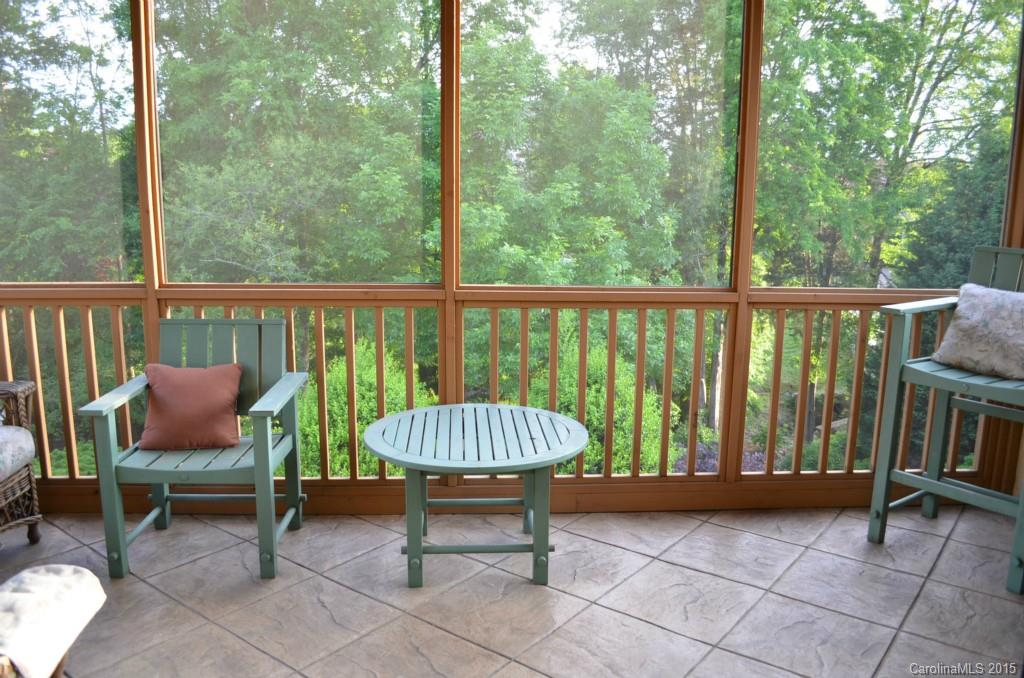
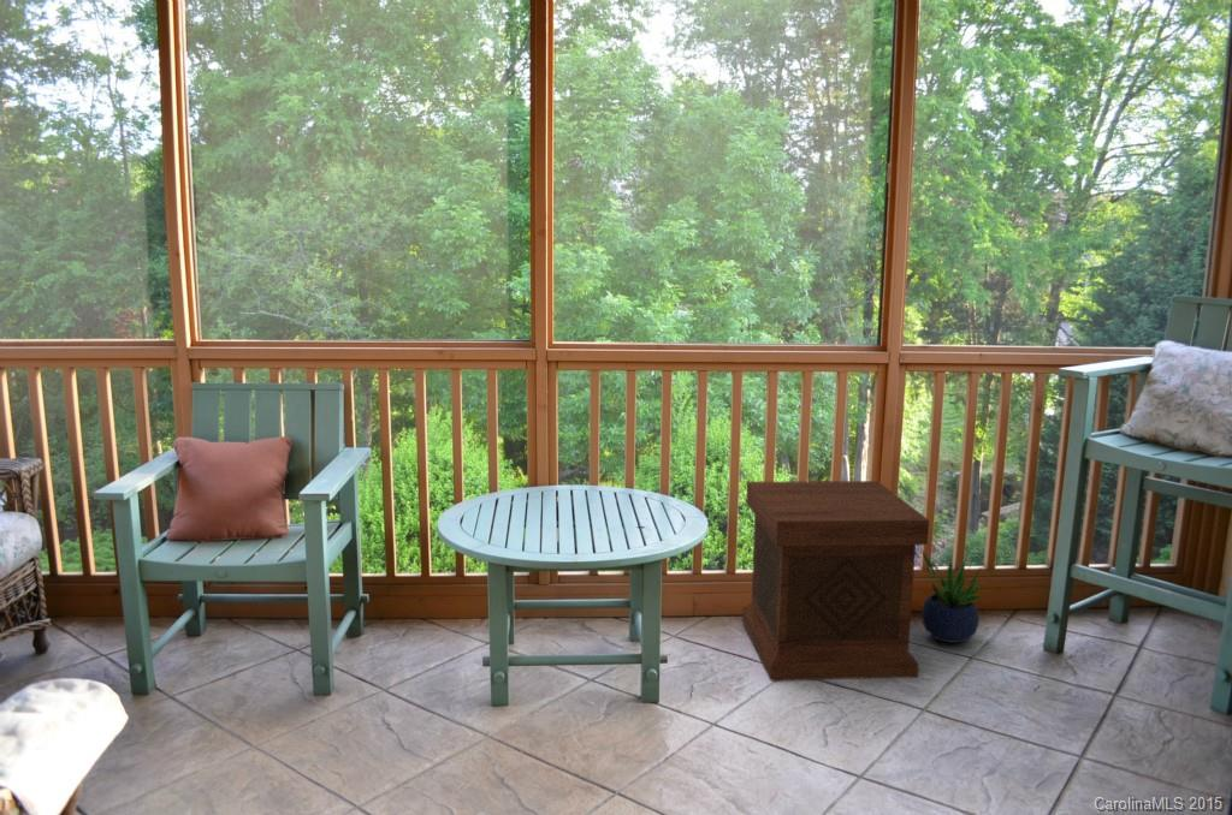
+ potted plant [920,546,1000,644]
+ side table [741,480,930,683]
